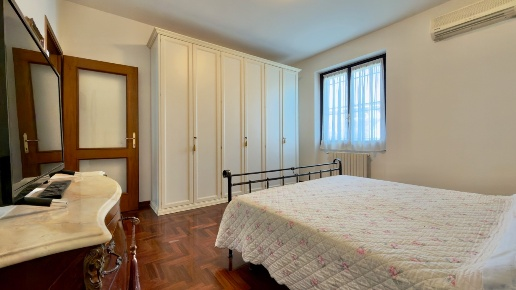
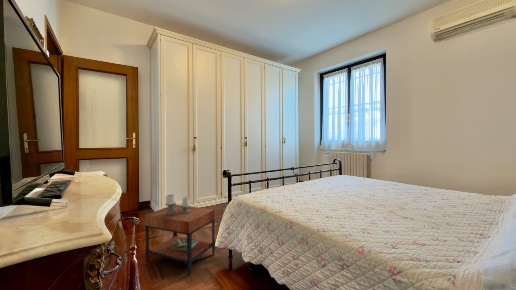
+ side table [144,193,216,275]
